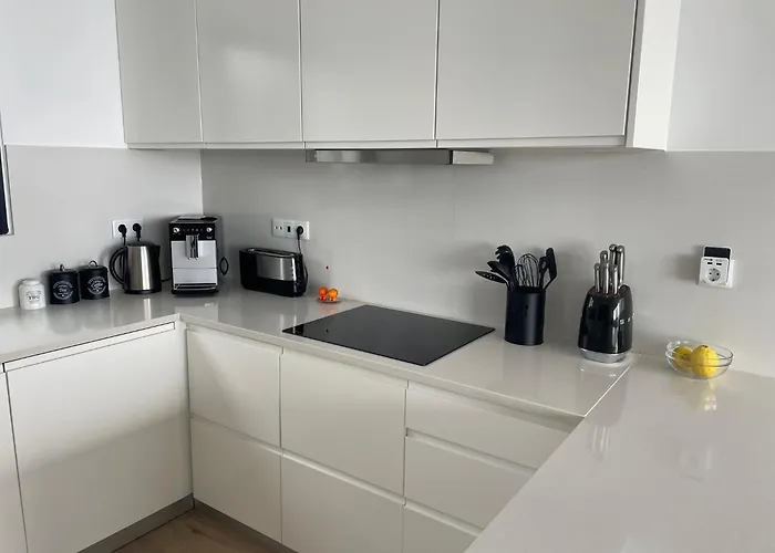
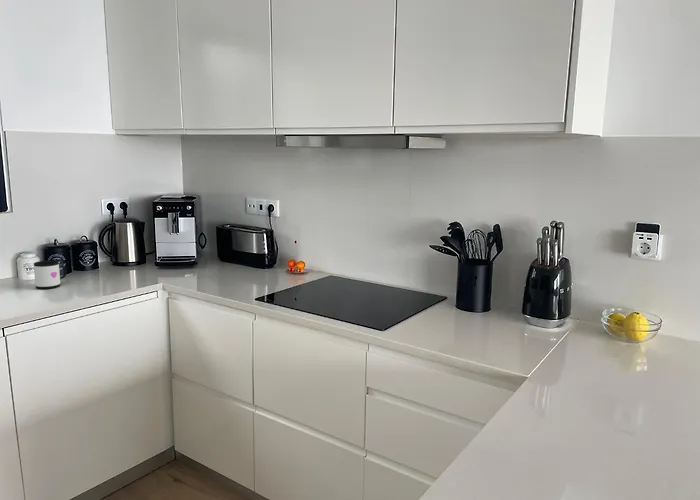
+ mug [33,259,68,290]
